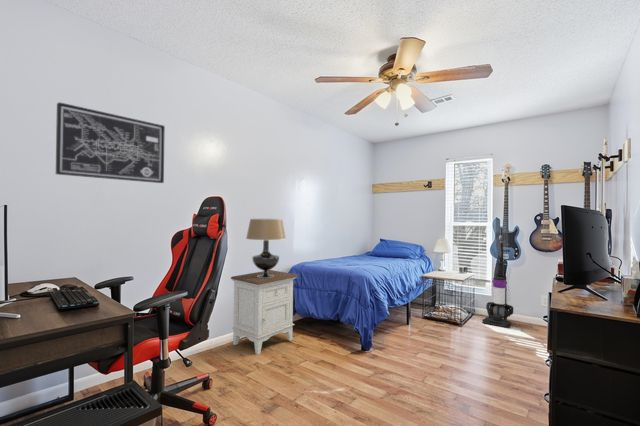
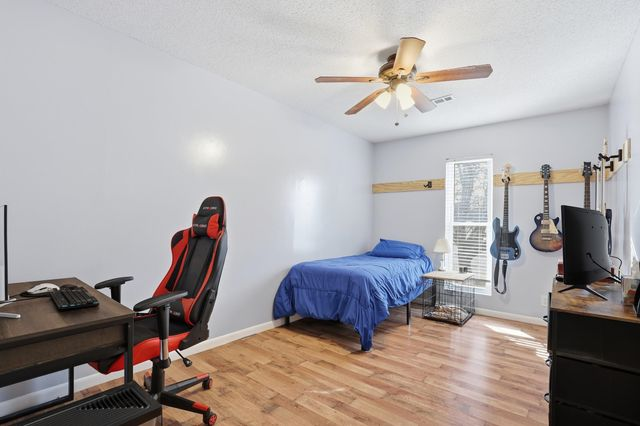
- table lamp [245,218,287,278]
- wall art [55,101,166,184]
- vacuum cleaner [482,234,514,329]
- nightstand [230,269,300,355]
